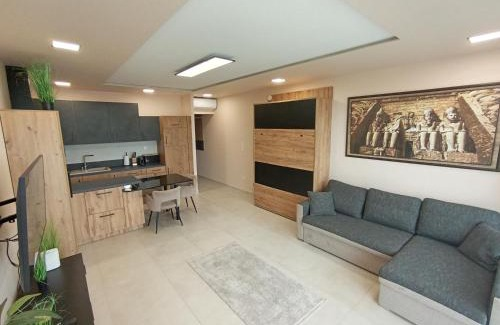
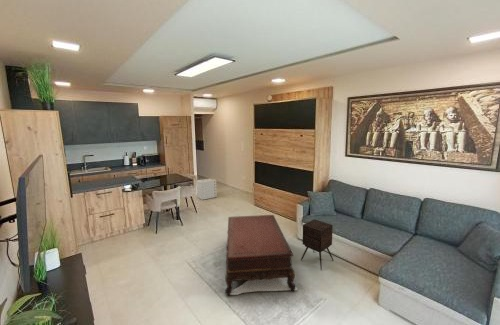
+ product box [196,178,218,201]
+ side table [300,218,334,271]
+ coffee table [224,214,298,296]
